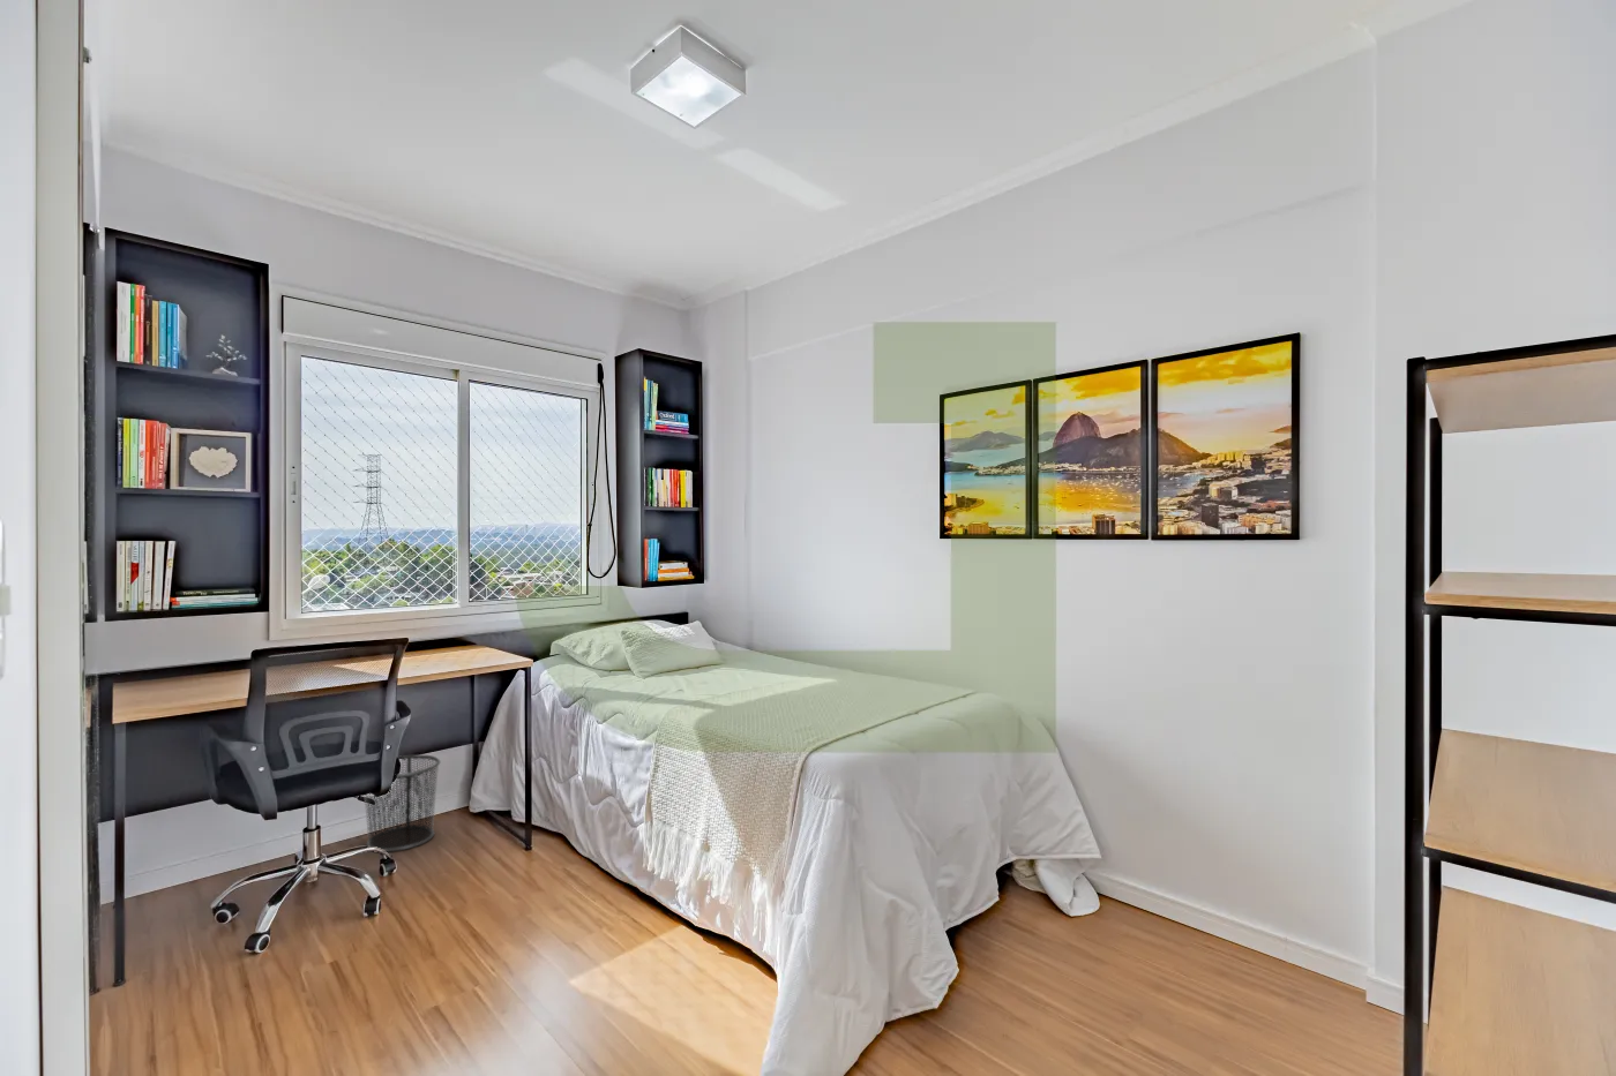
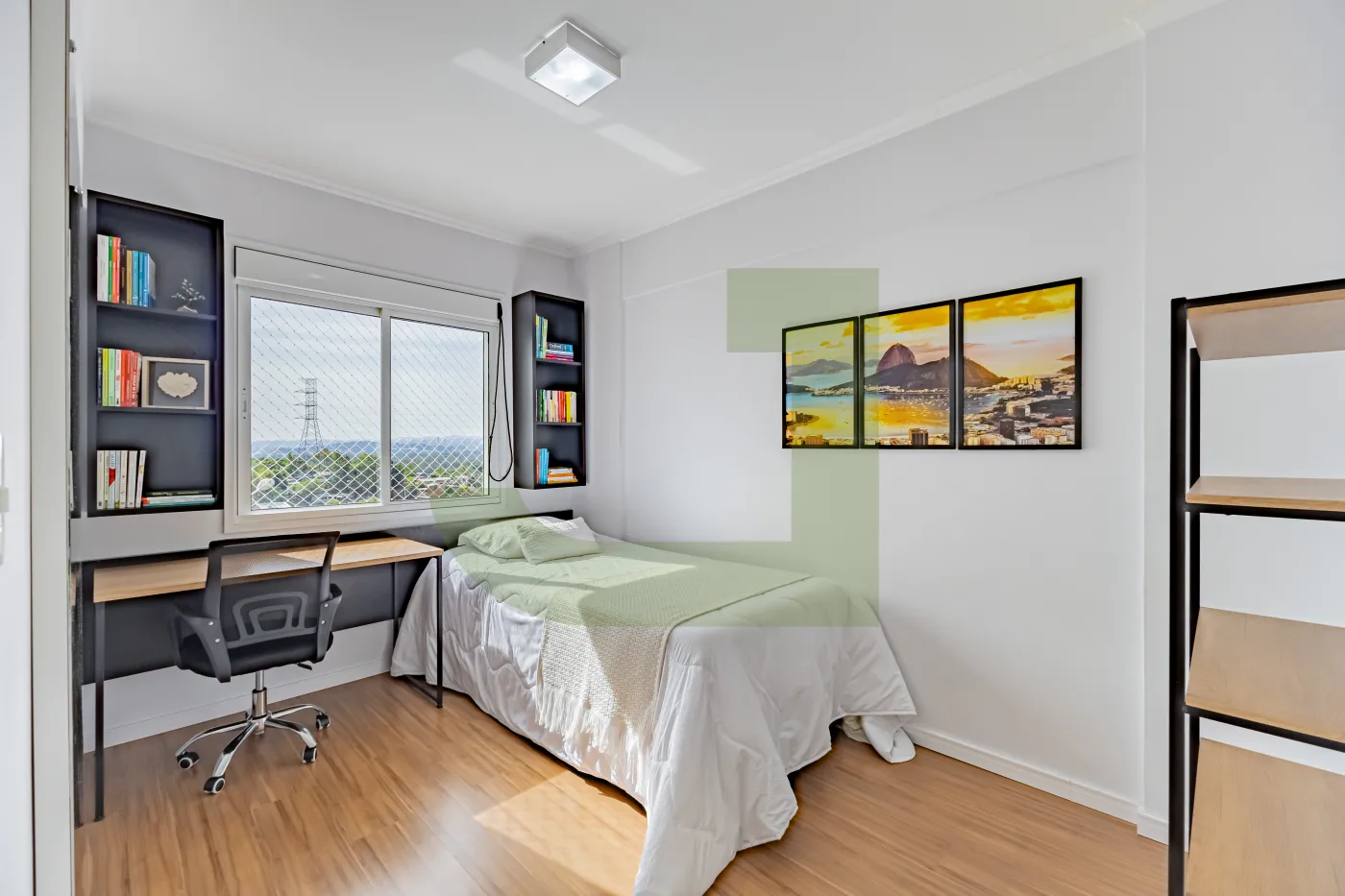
- waste bin [364,754,441,853]
